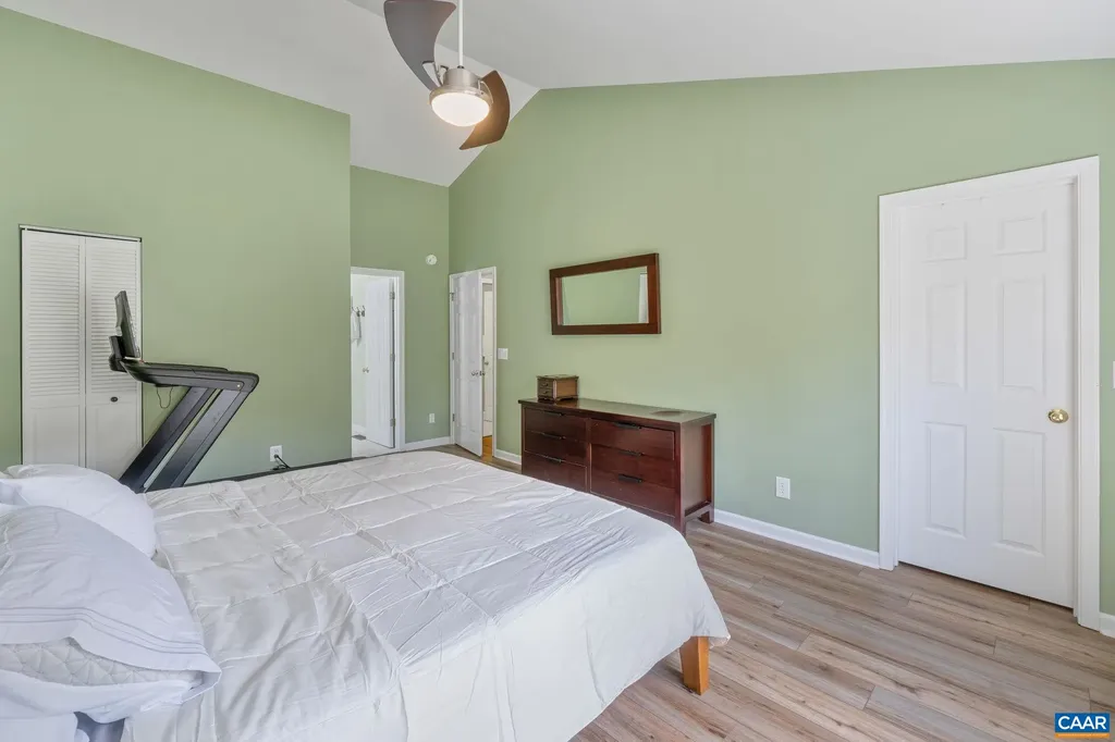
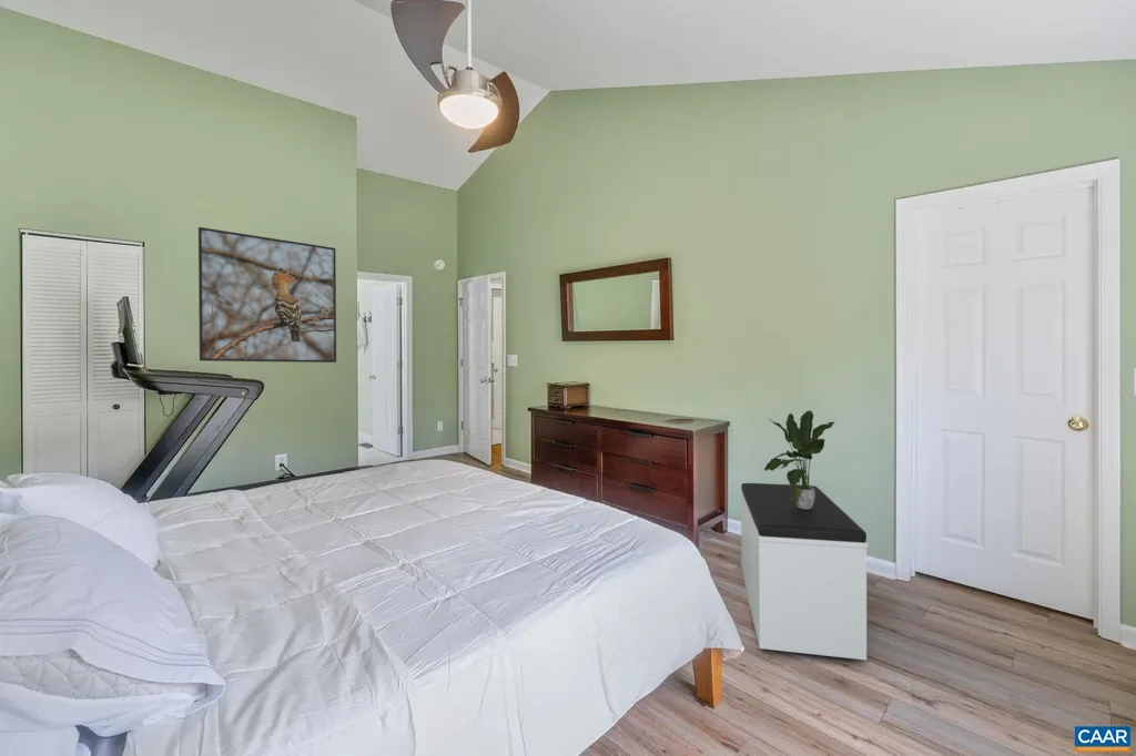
+ potted plant [763,409,835,510]
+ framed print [197,226,337,364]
+ bench [740,482,870,661]
